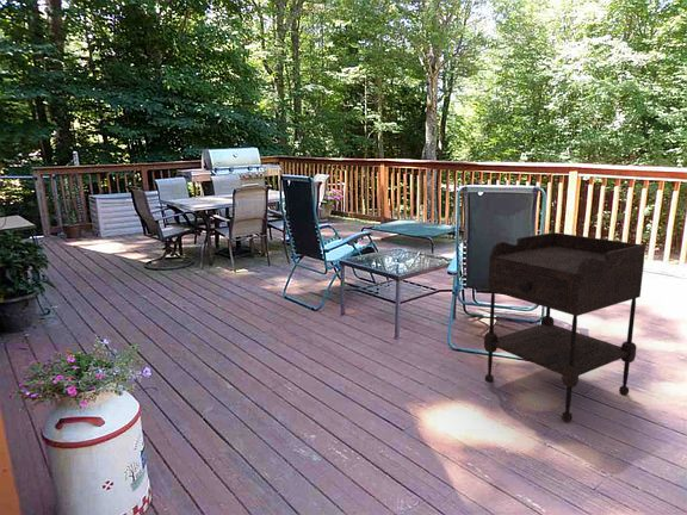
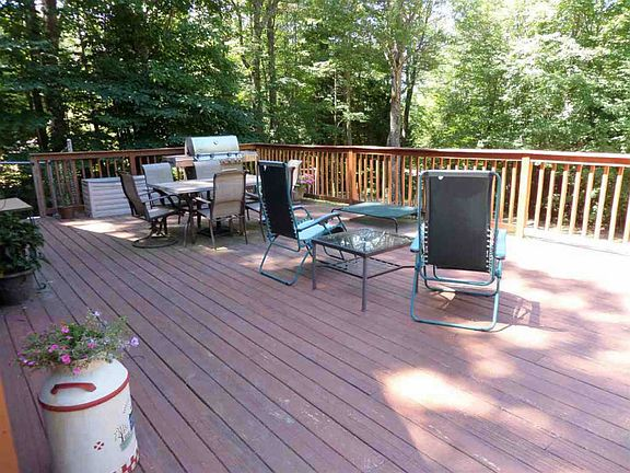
- side table [483,231,646,423]
